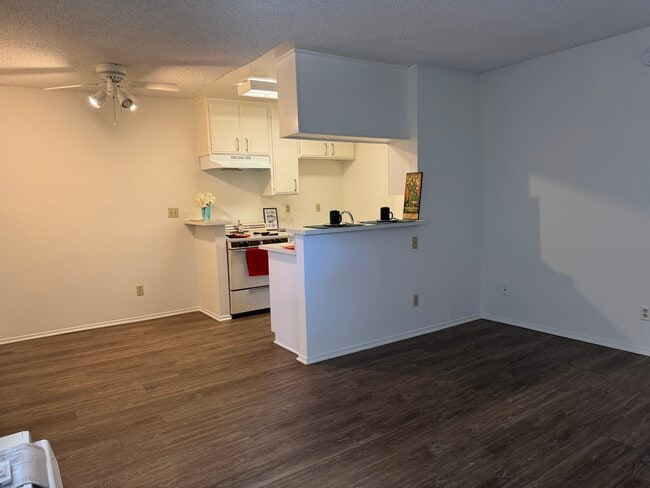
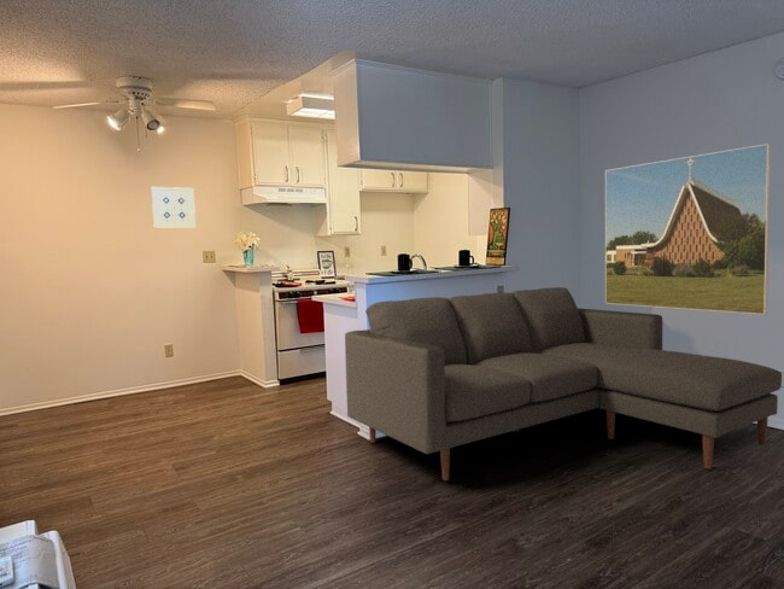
+ wall art [151,186,197,228]
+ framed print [604,142,772,315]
+ sofa [344,286,783,482]
